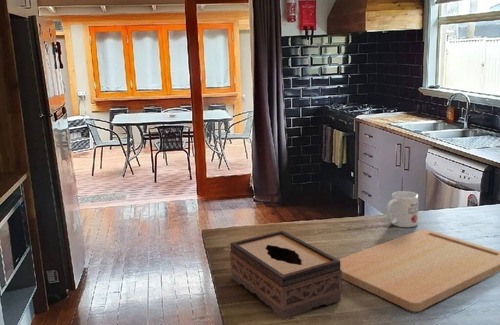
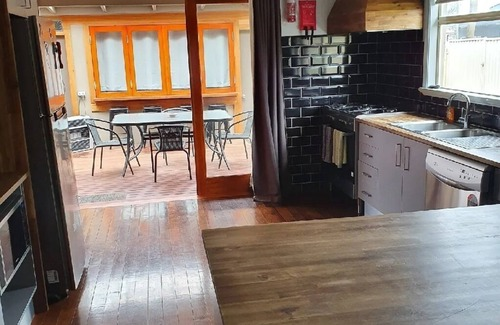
- cutting board [338,228,500,312]
- mug [385,190,419,228]
- tissue box [229,230,343,321]
